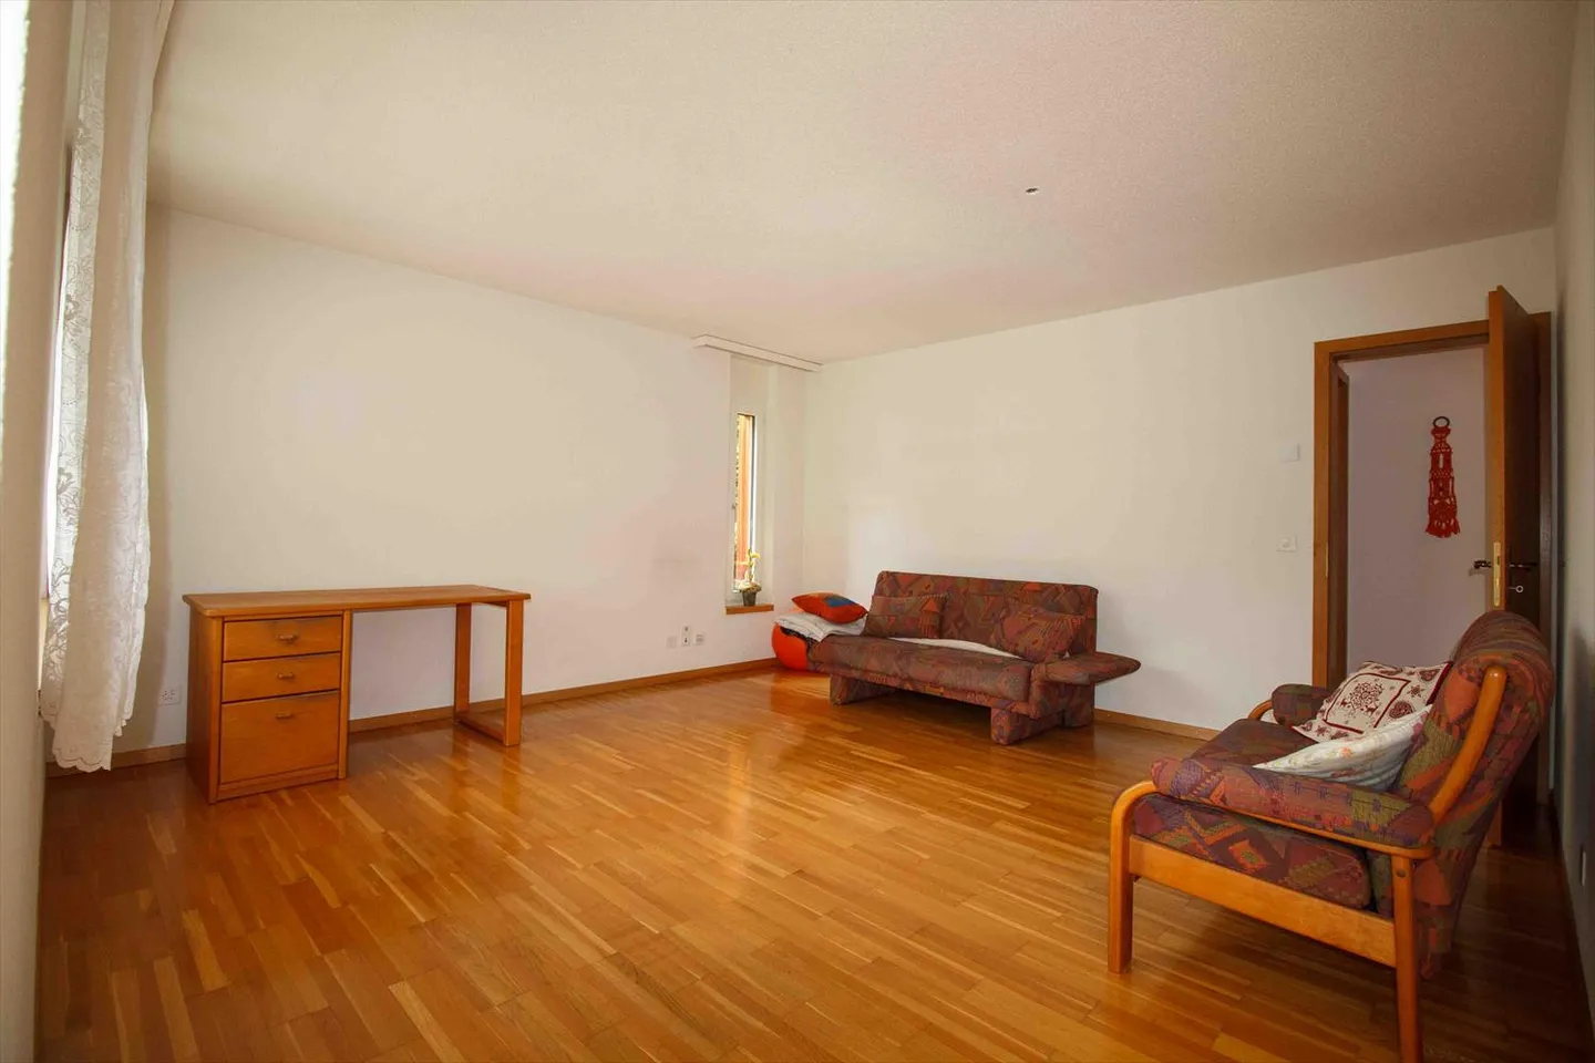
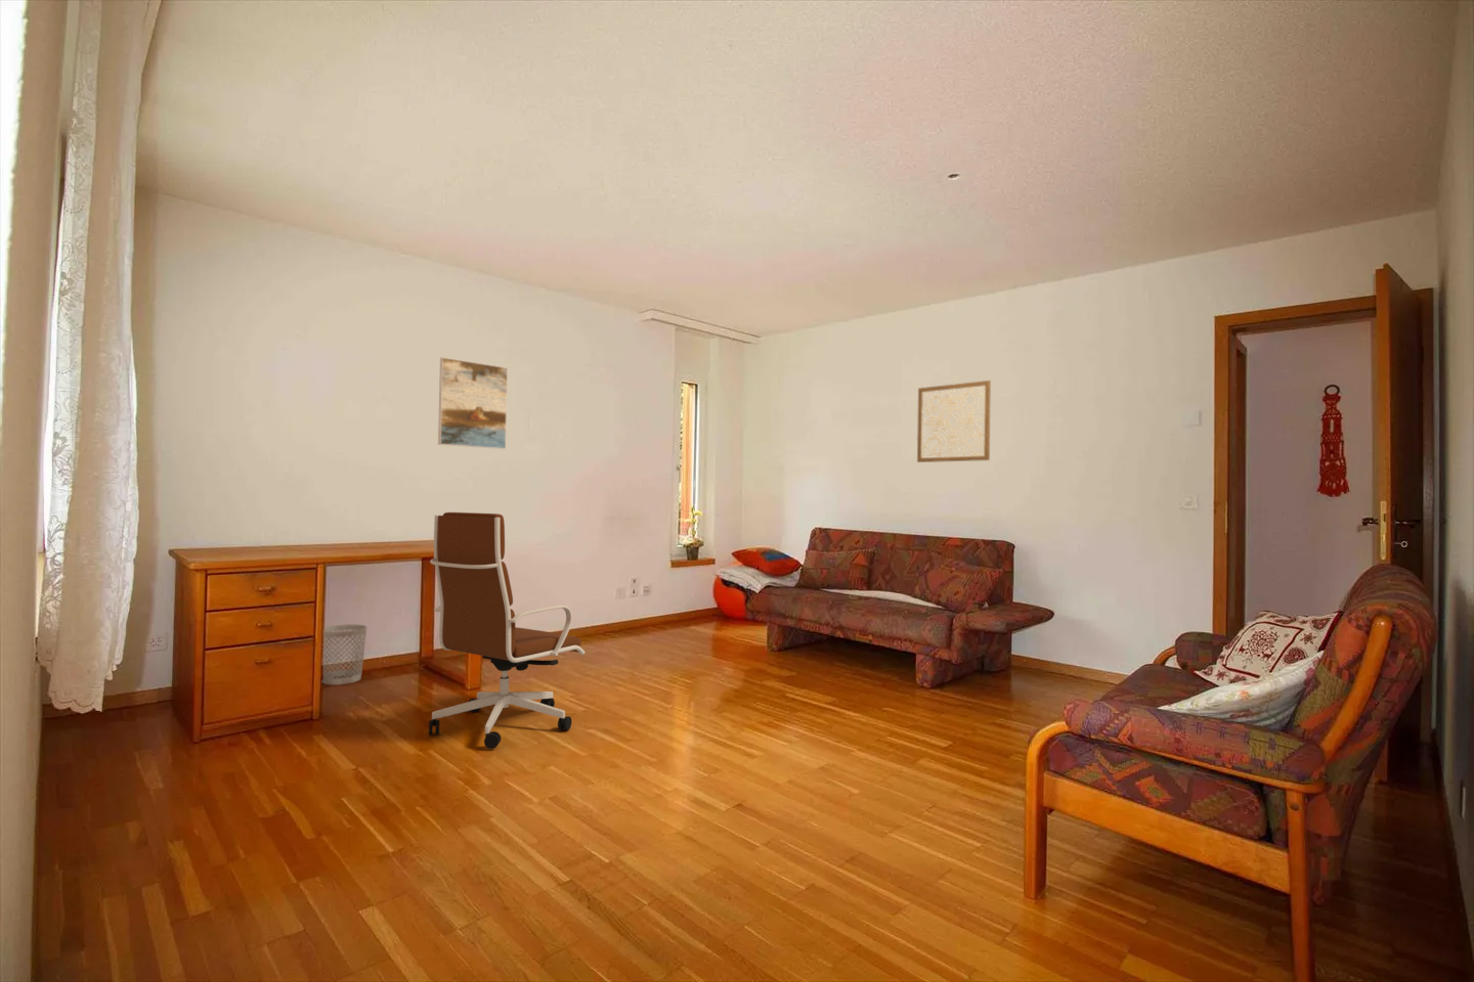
+ wastebasket [321,624,367,685]
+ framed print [438,356,509,450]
+ office chair [428,512,586,750]
+ wall art [916,379,991,464]
